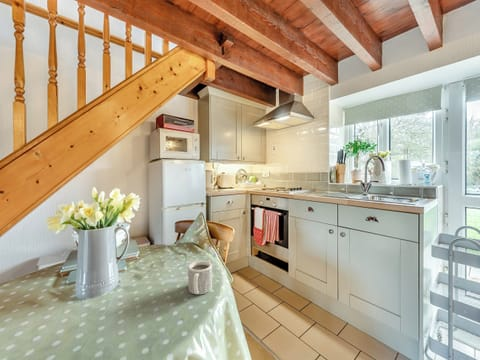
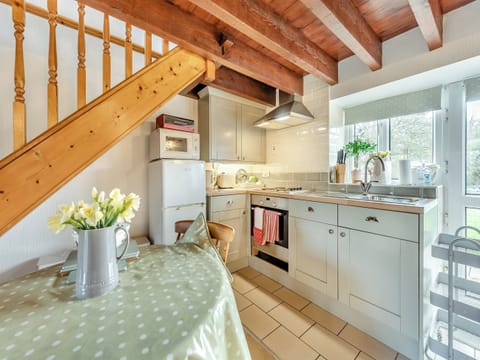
- mug [187,260,213,295]
